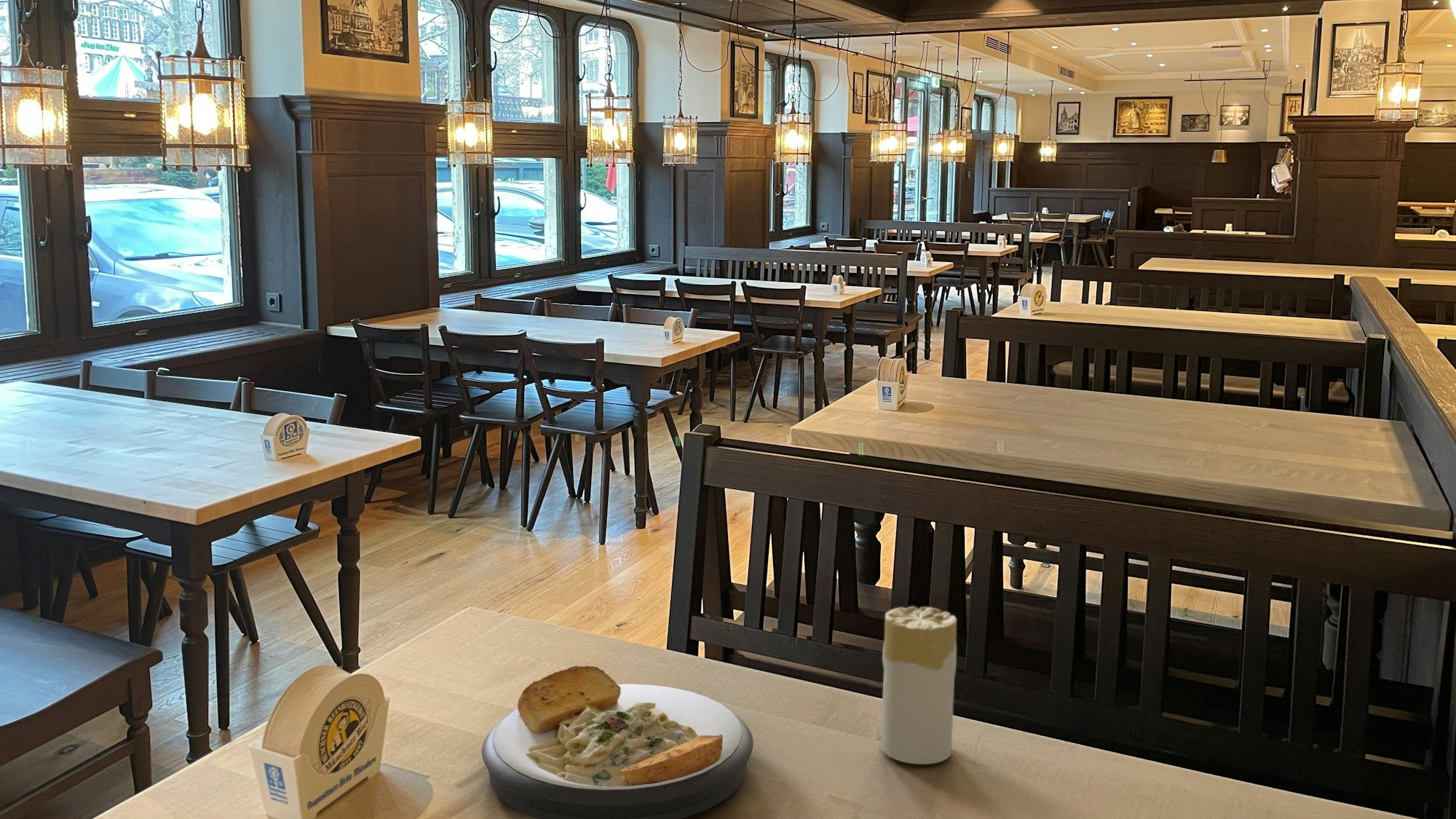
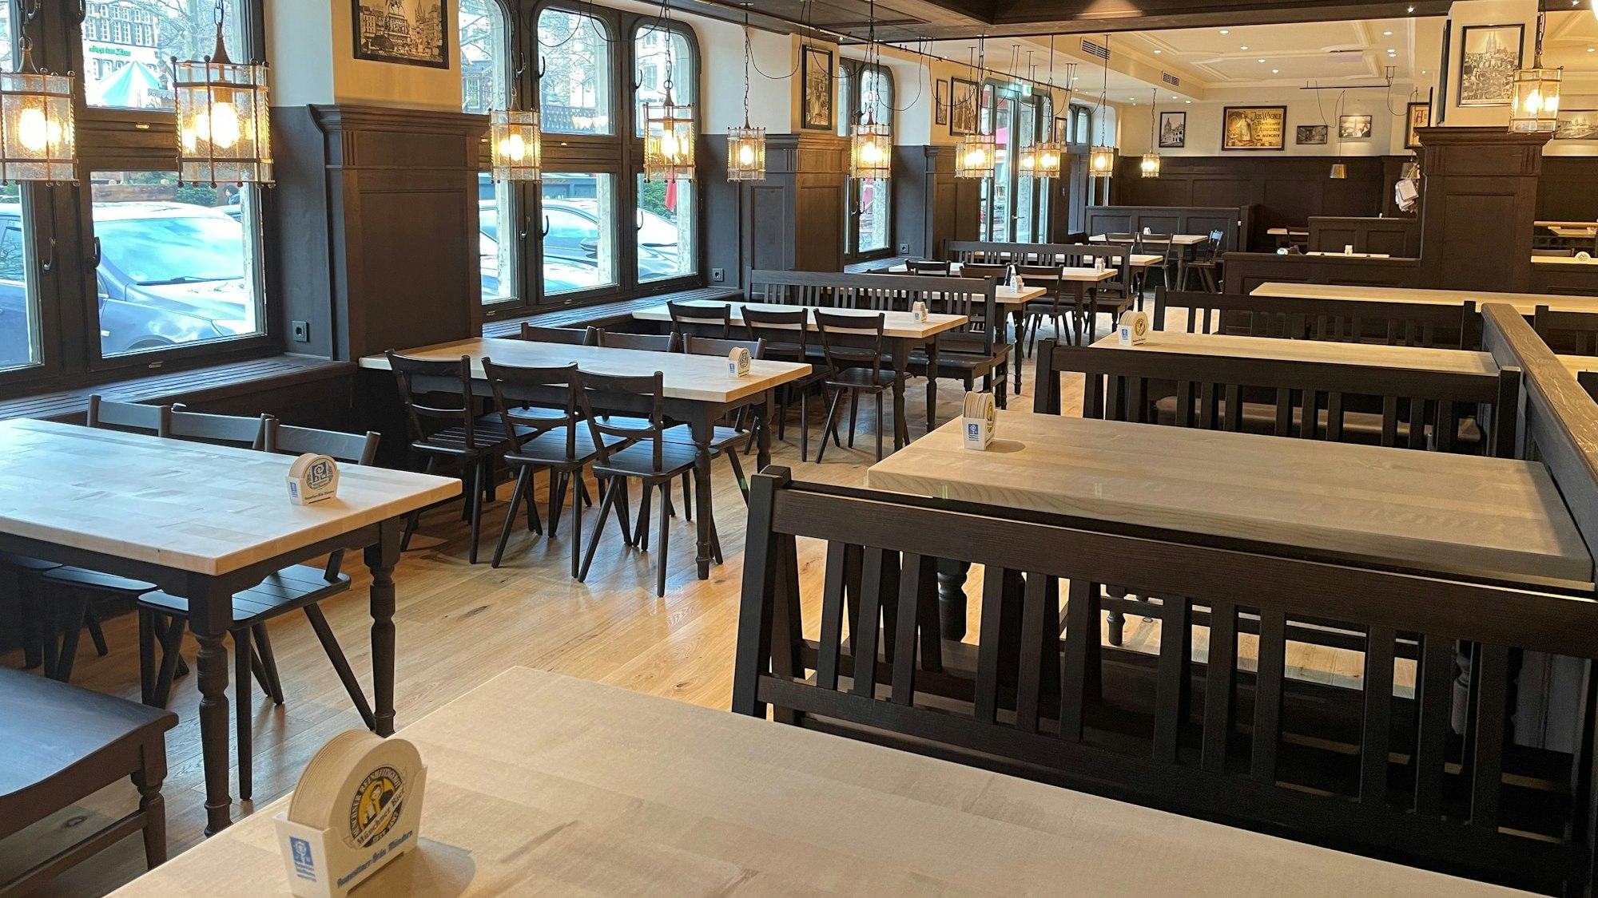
- candle [881,606,957,765]
- plate [481,665,754,819]
